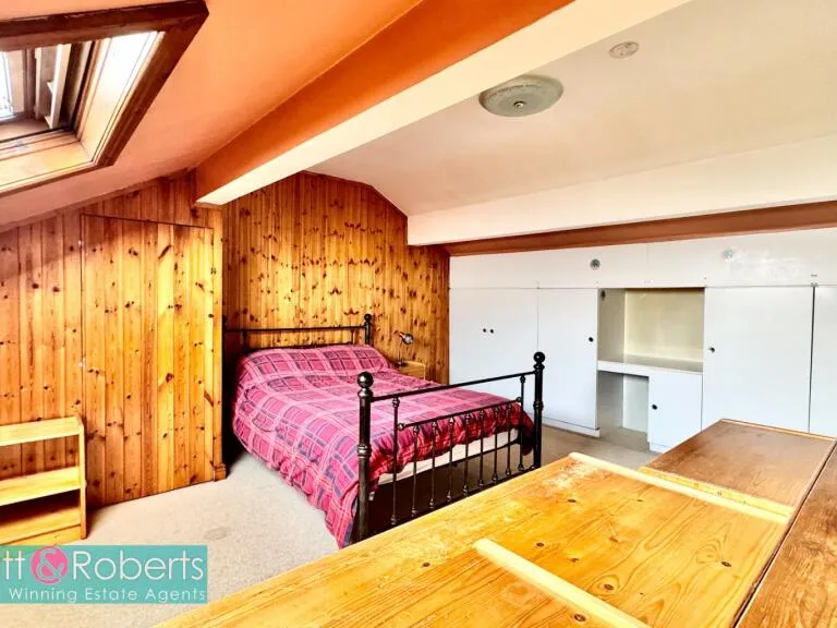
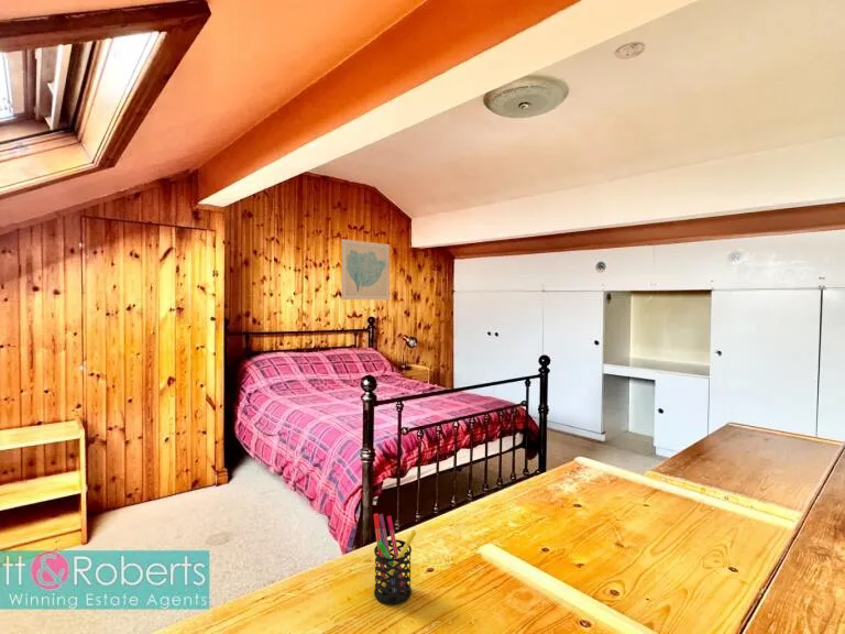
+ pen holder [373,513,417,605]
+ wall art [341,238,391,302]
